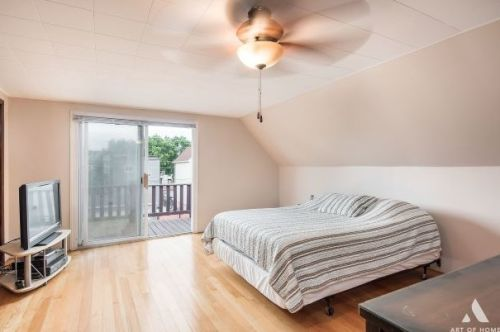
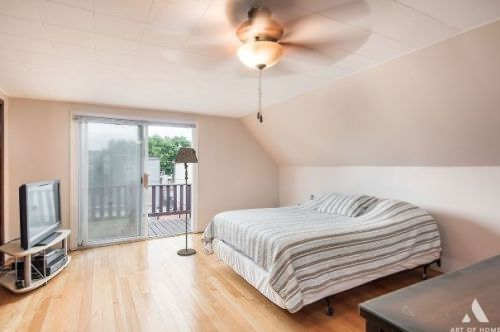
+ floor lamp [173,147,199,256]
